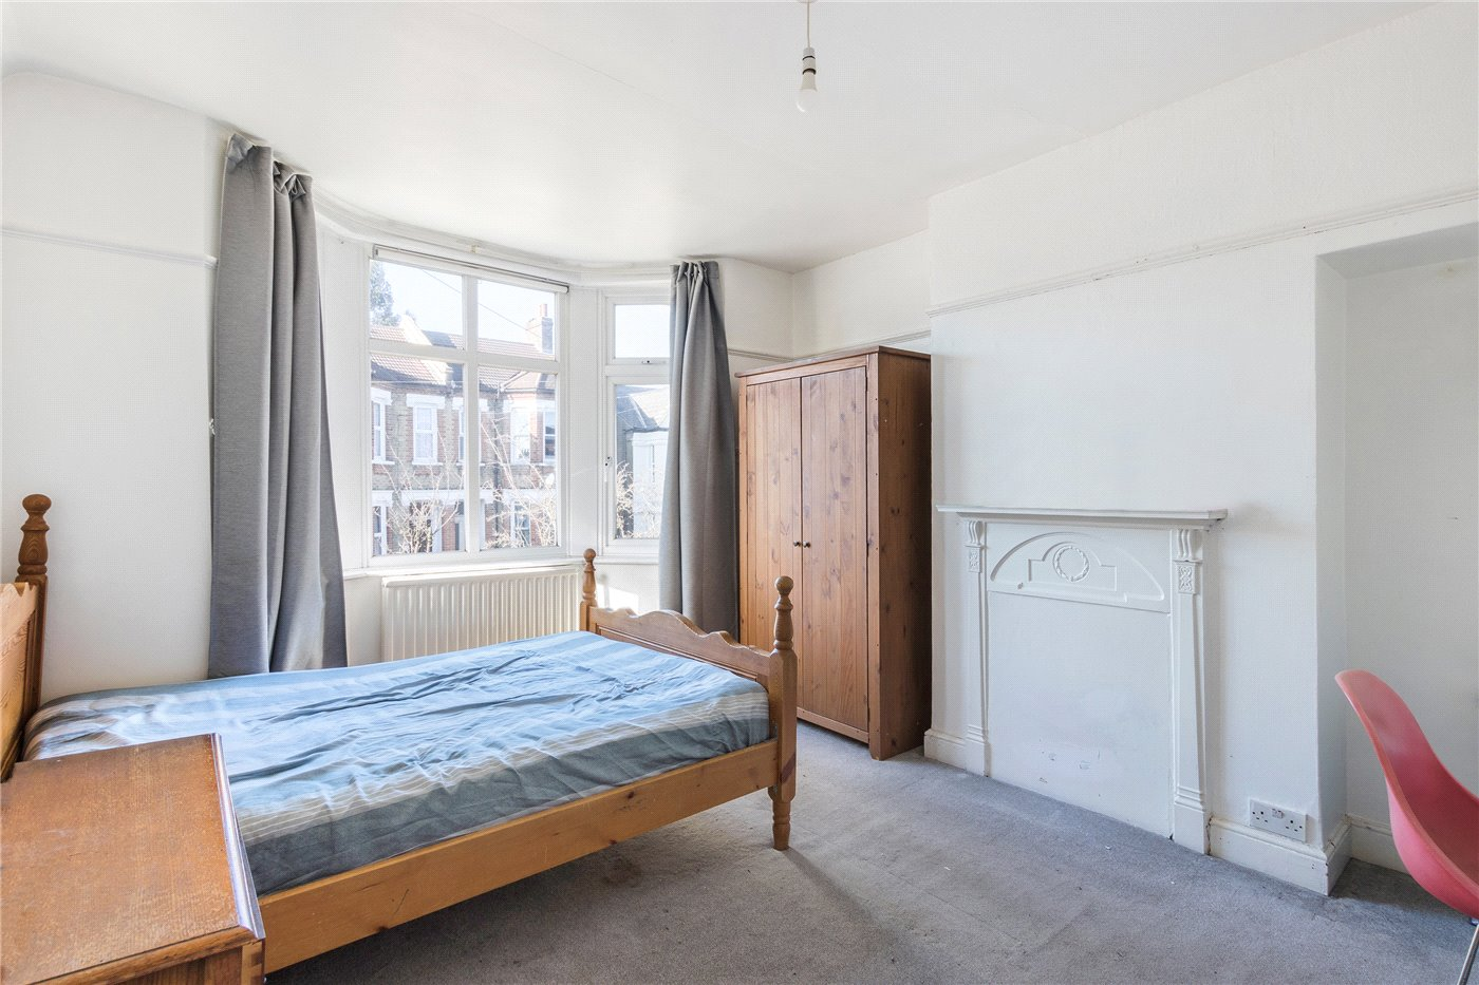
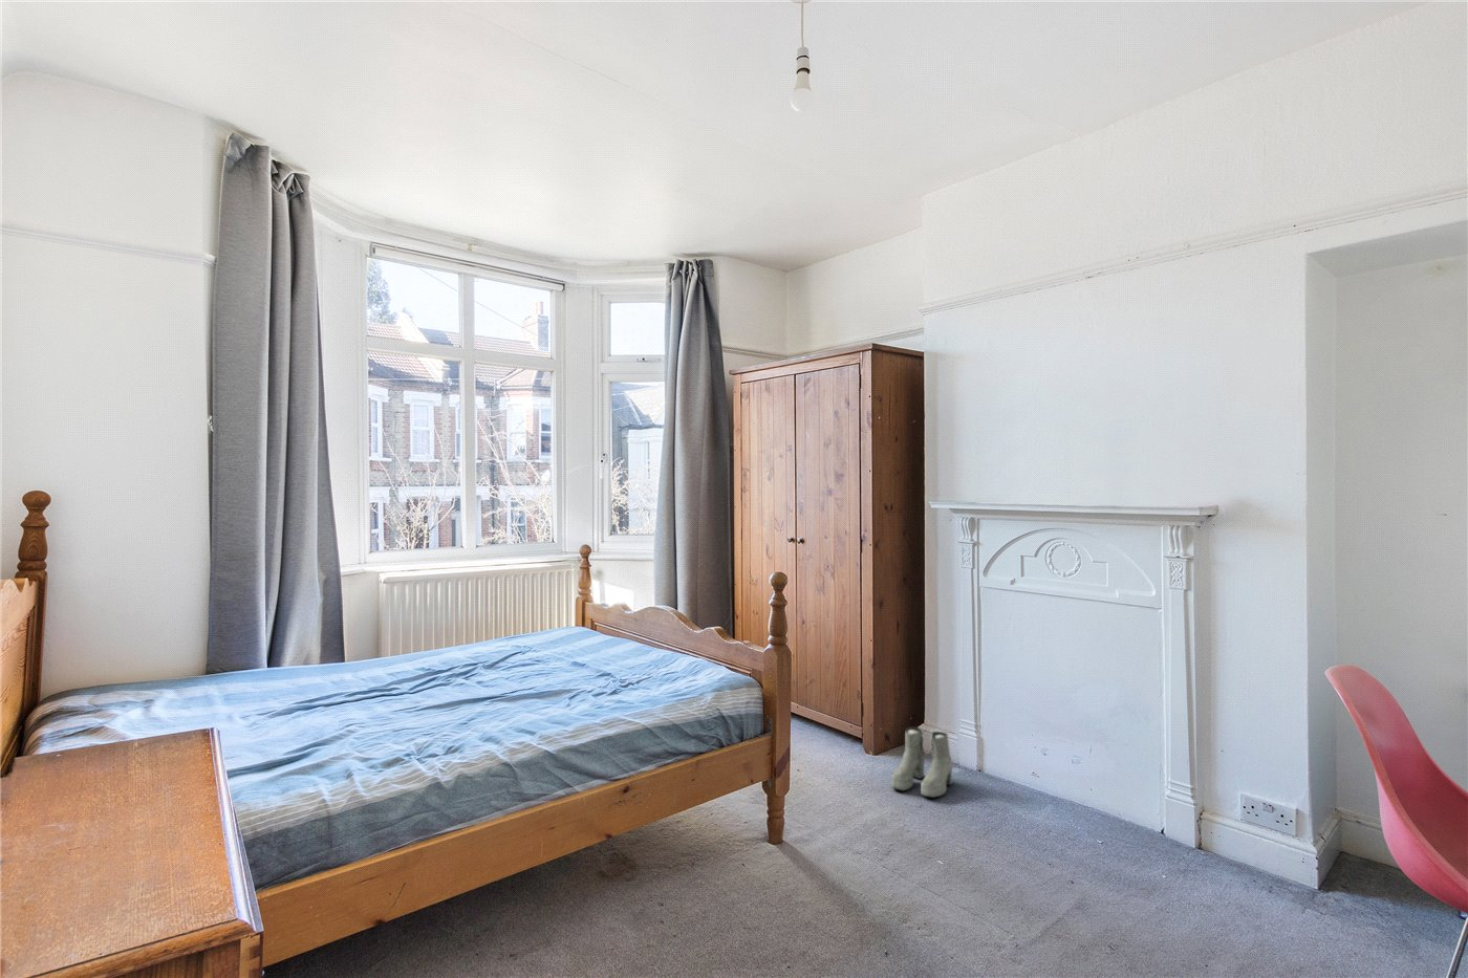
+ boots [891,727,953,799]
